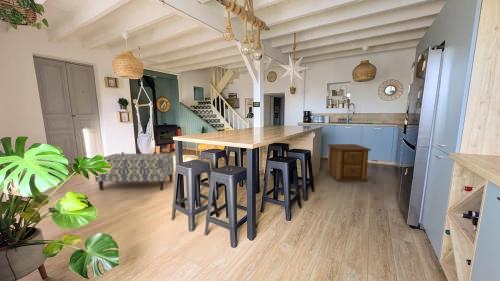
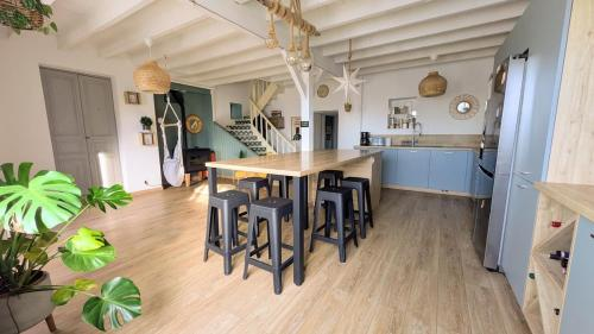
- bench [94,152,175,191]
- side table [325,143,372,182]
